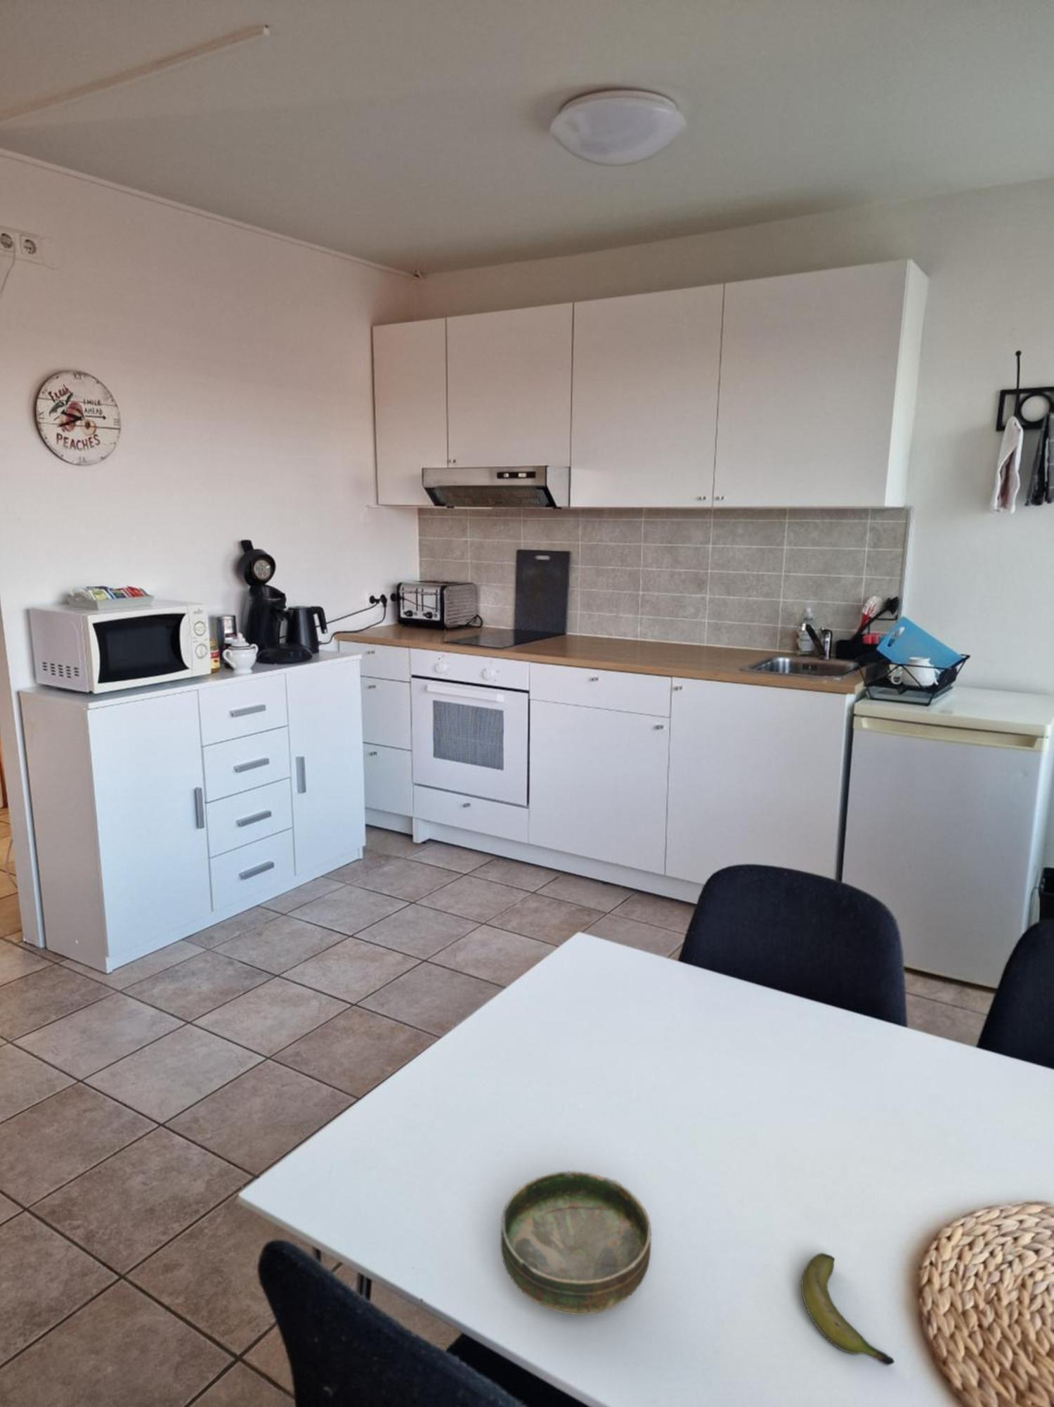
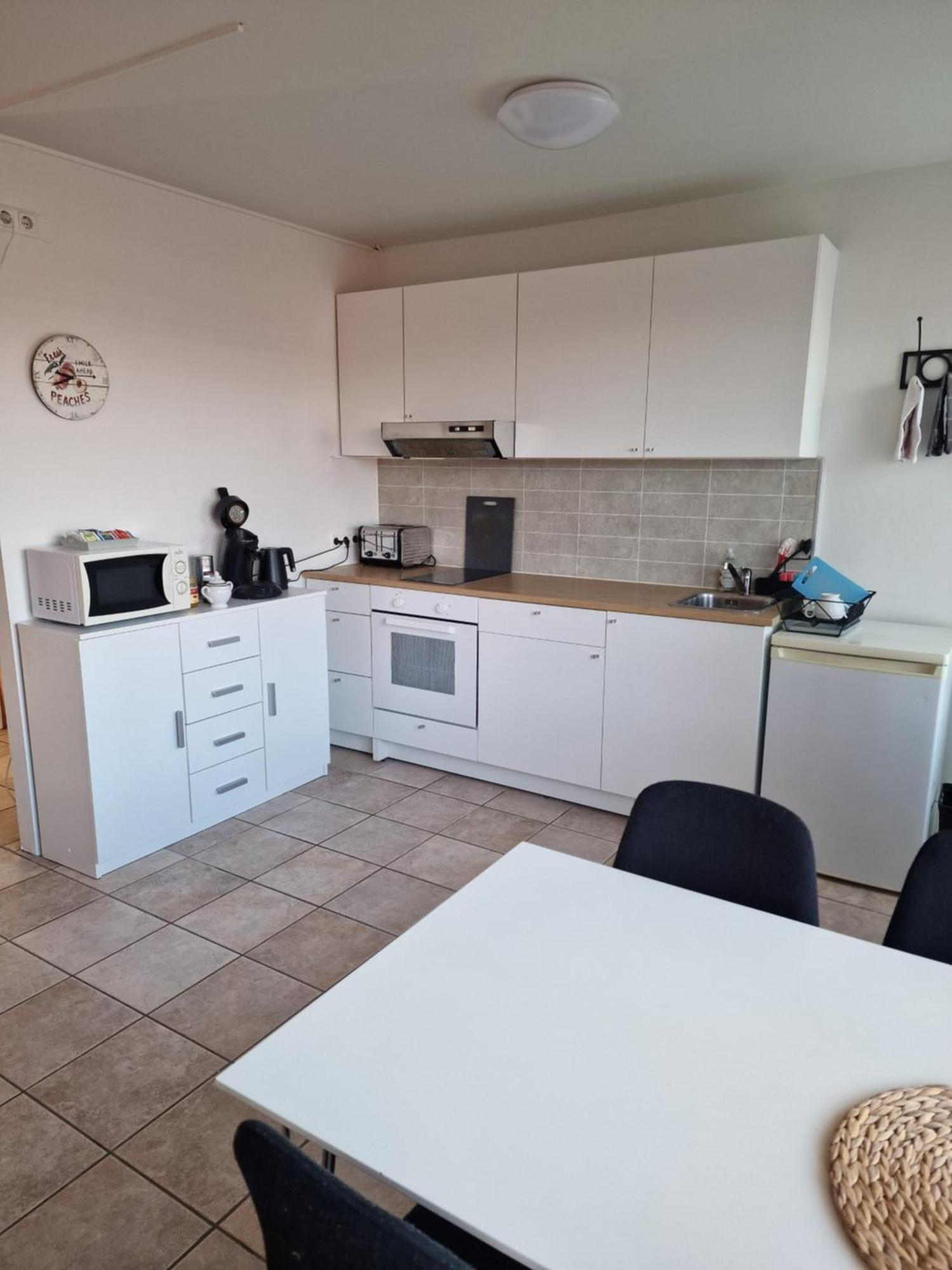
- bowl [500,1171,652,1315]
- banana [800,1252,896,1366]
